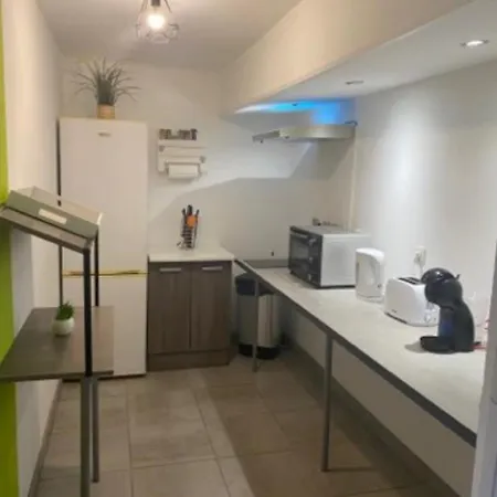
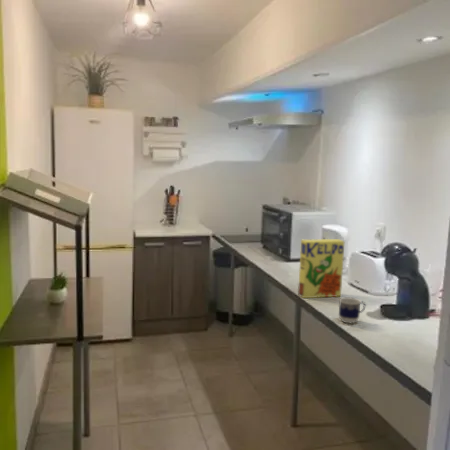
+ cereal box [297,238,346,299]
+ cup [338,296,366,324]
